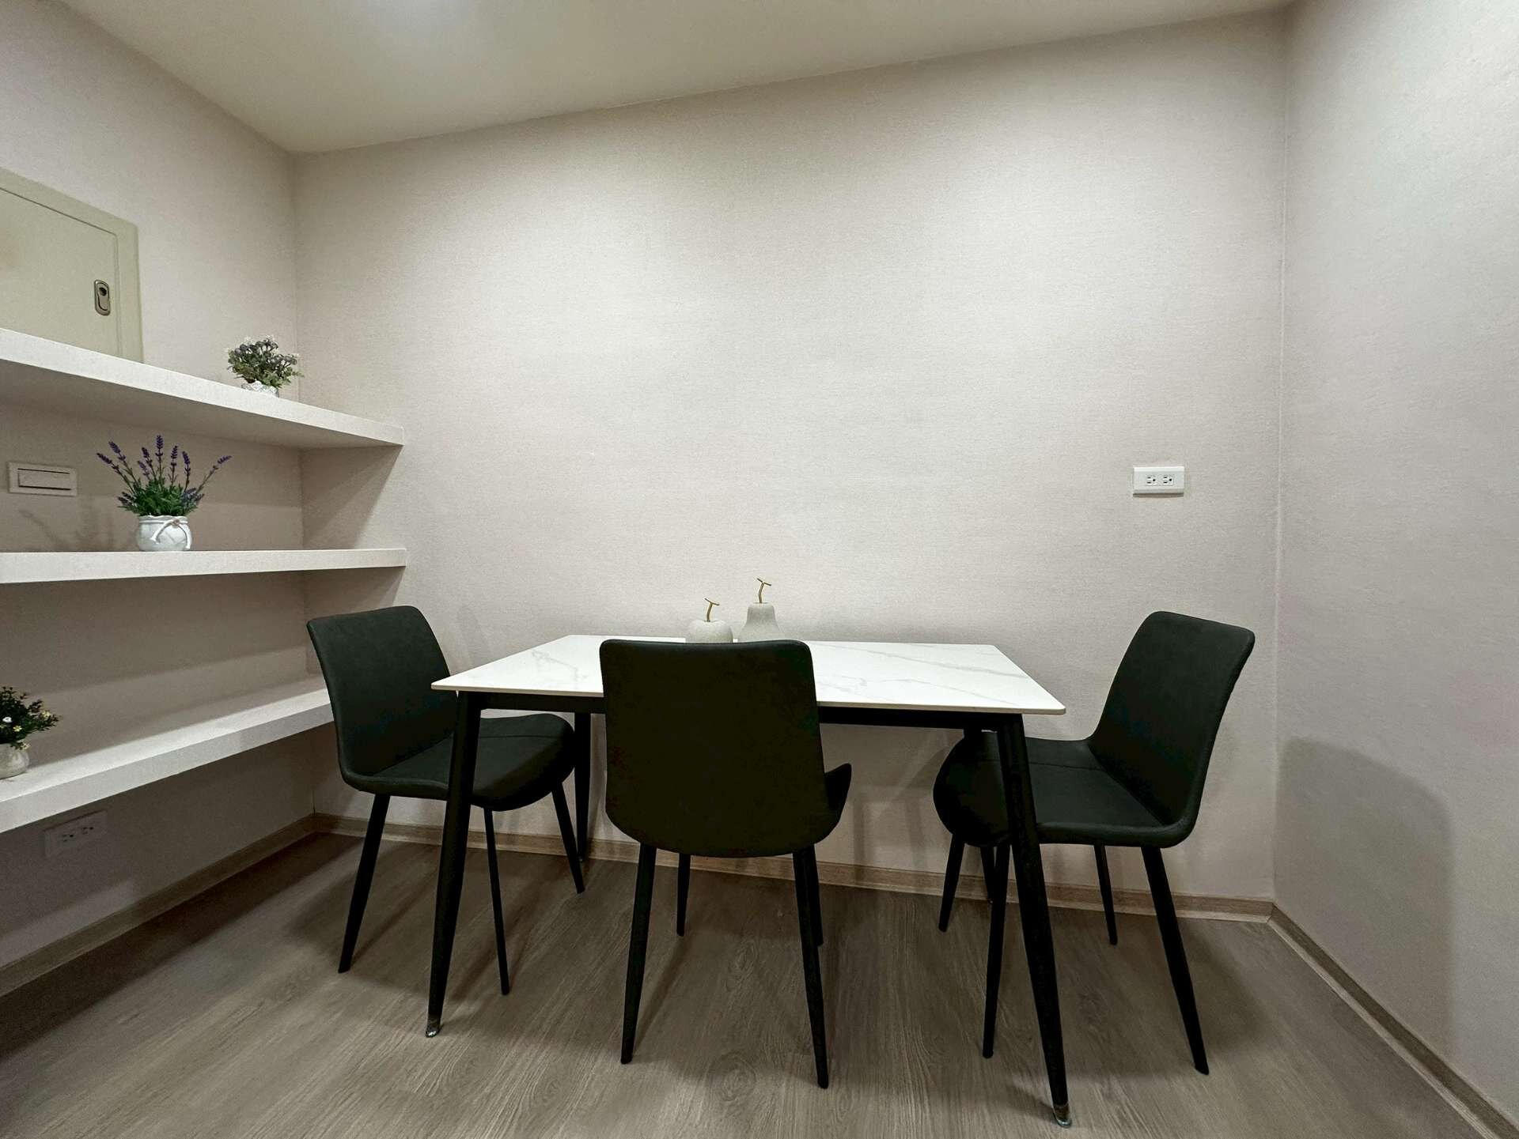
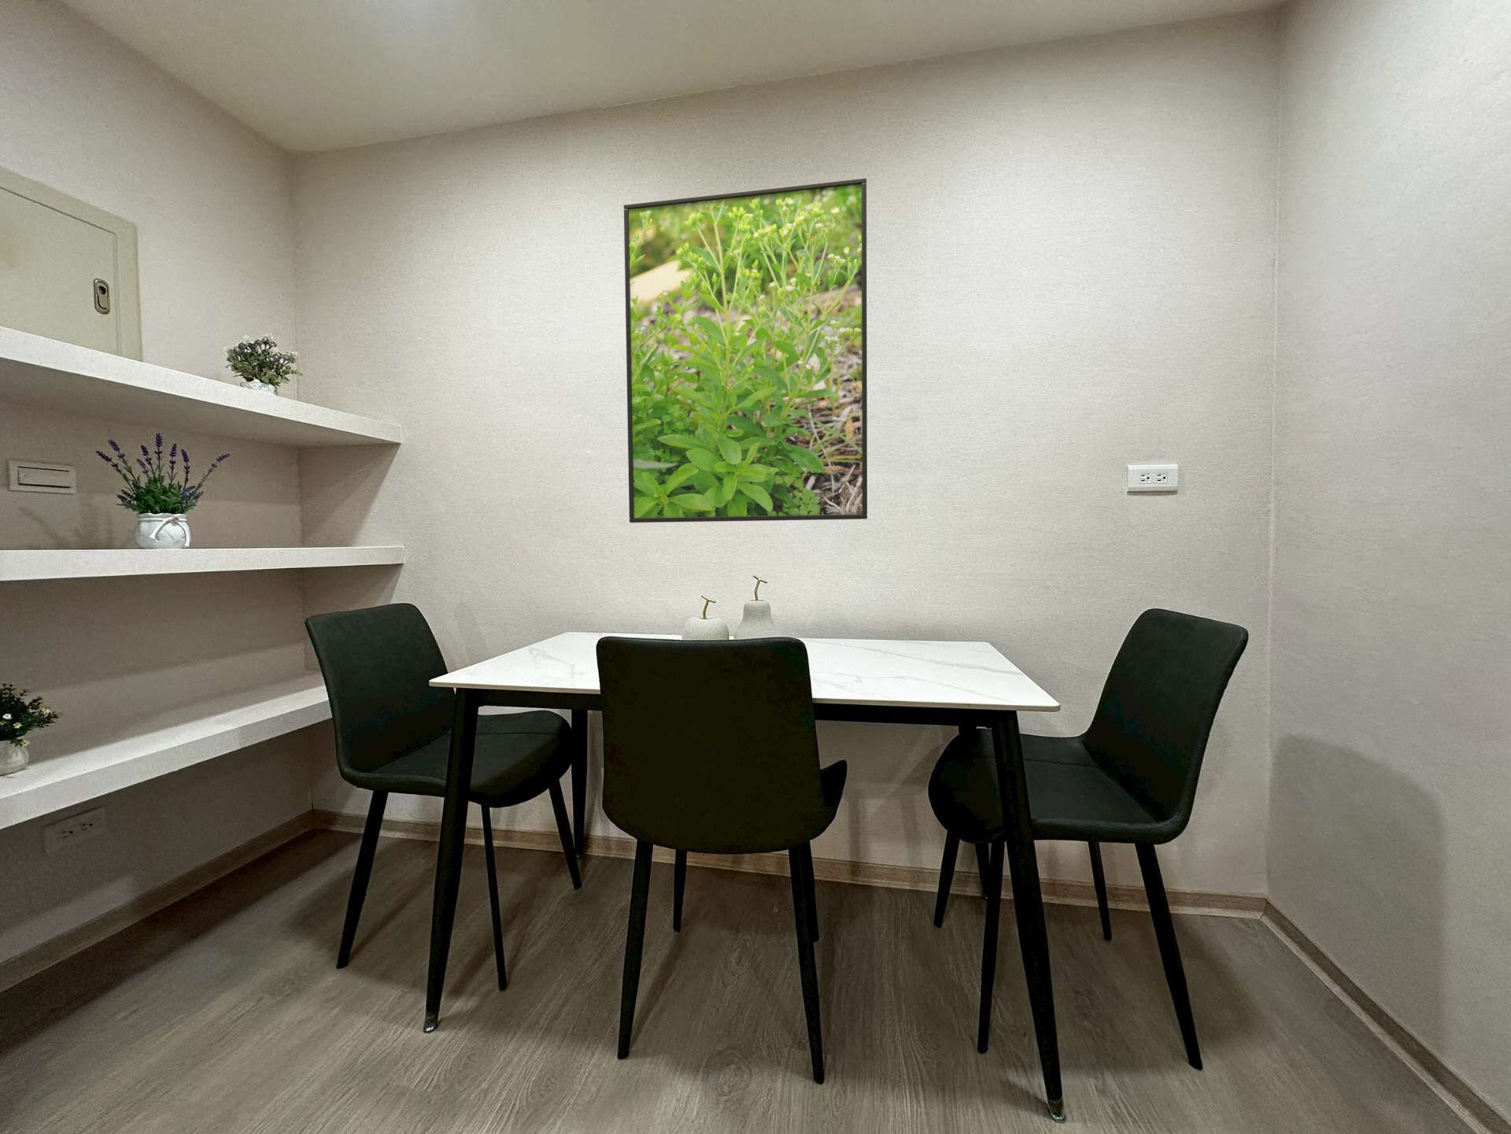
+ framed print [623,177,868,523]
